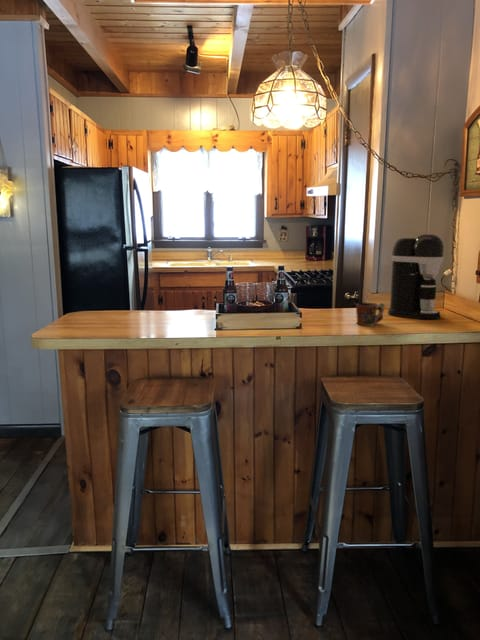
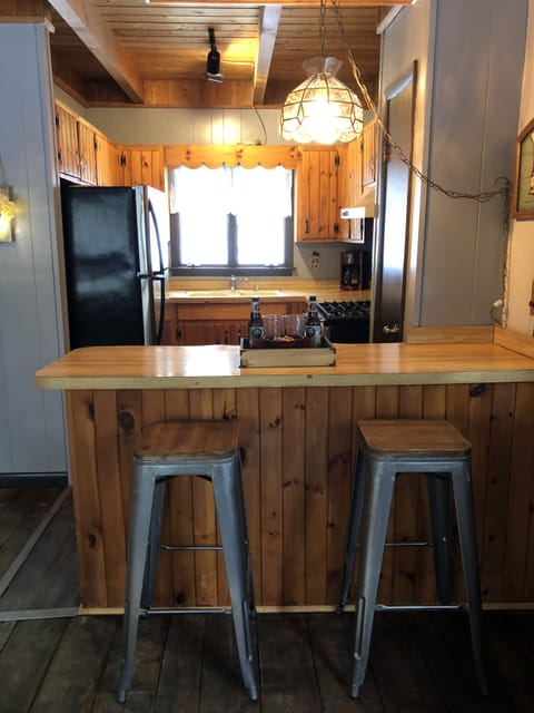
- mug [355,302,385,327]
- coffee maker [387,233,445,320]
